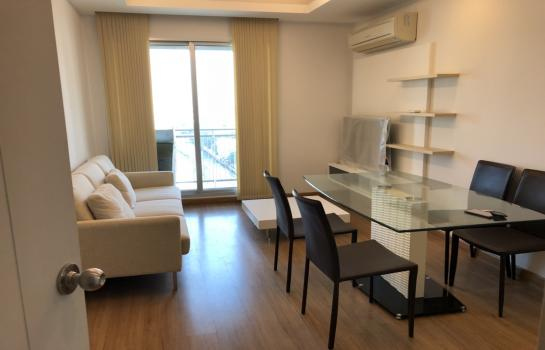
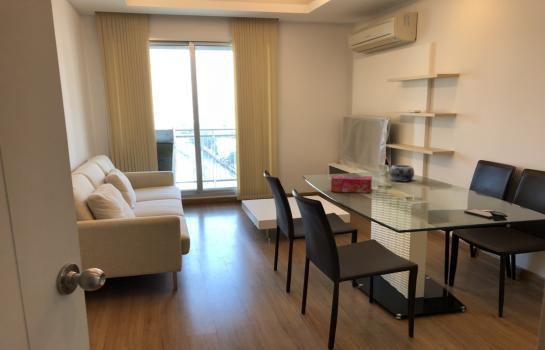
+ decorative bowl [388,164,415,183]
+ tissue box [330,174,373,194]
